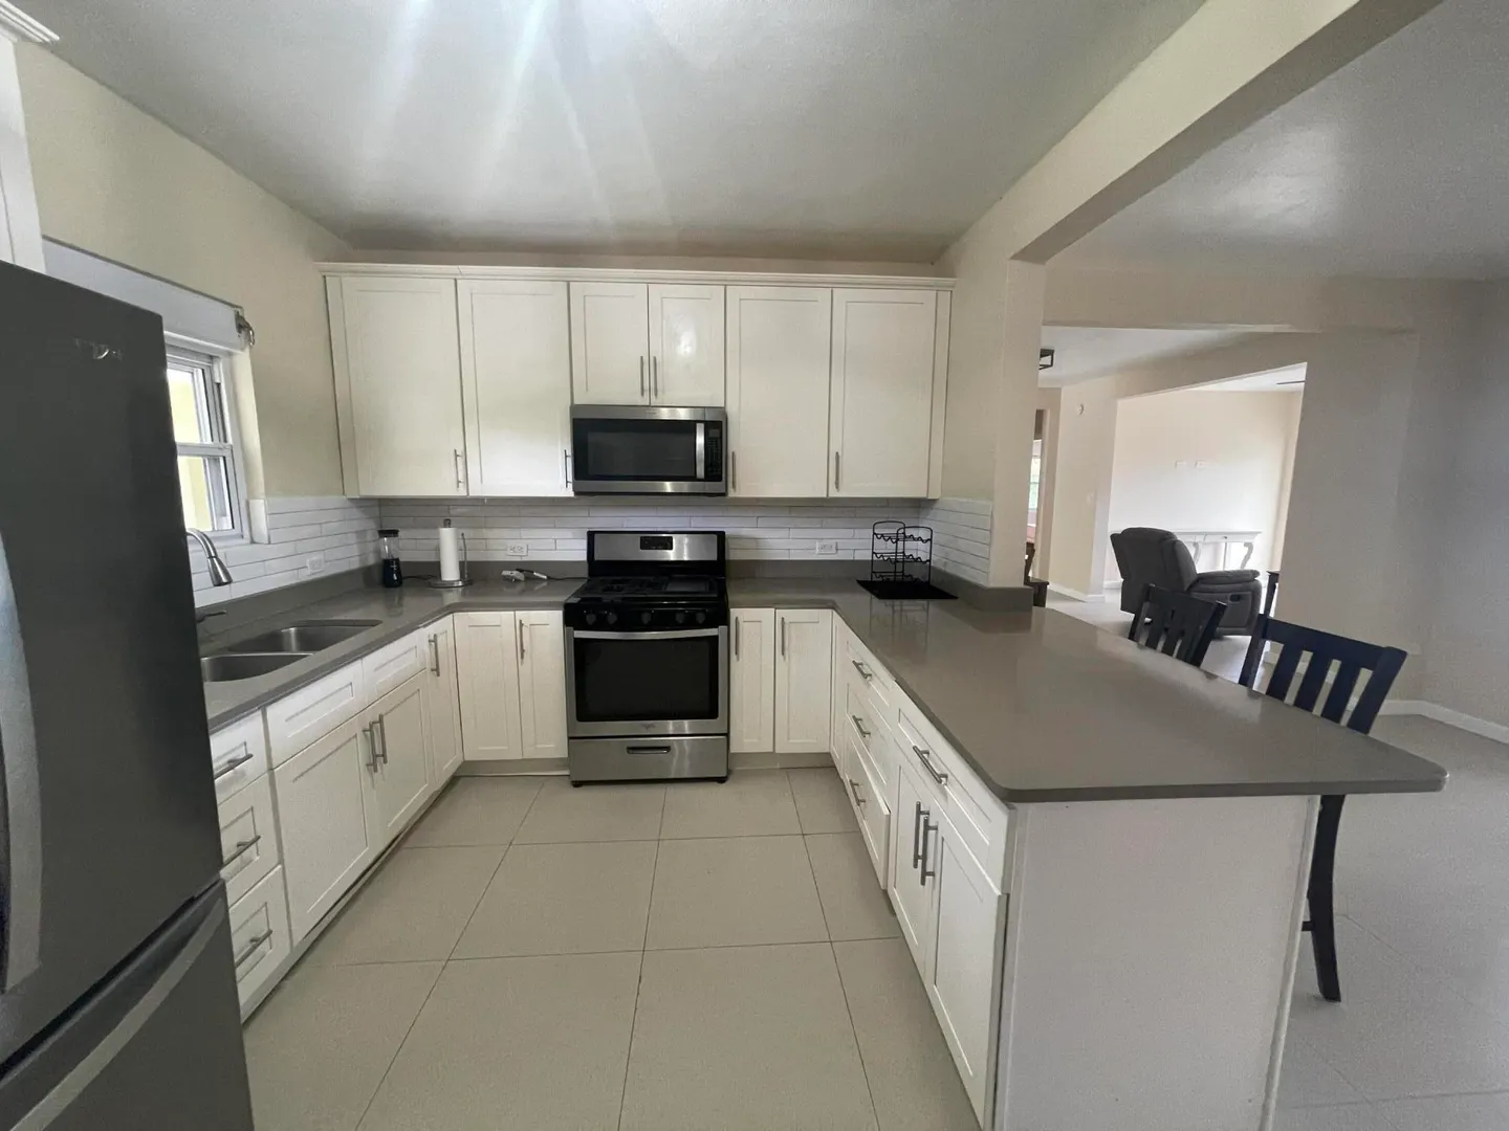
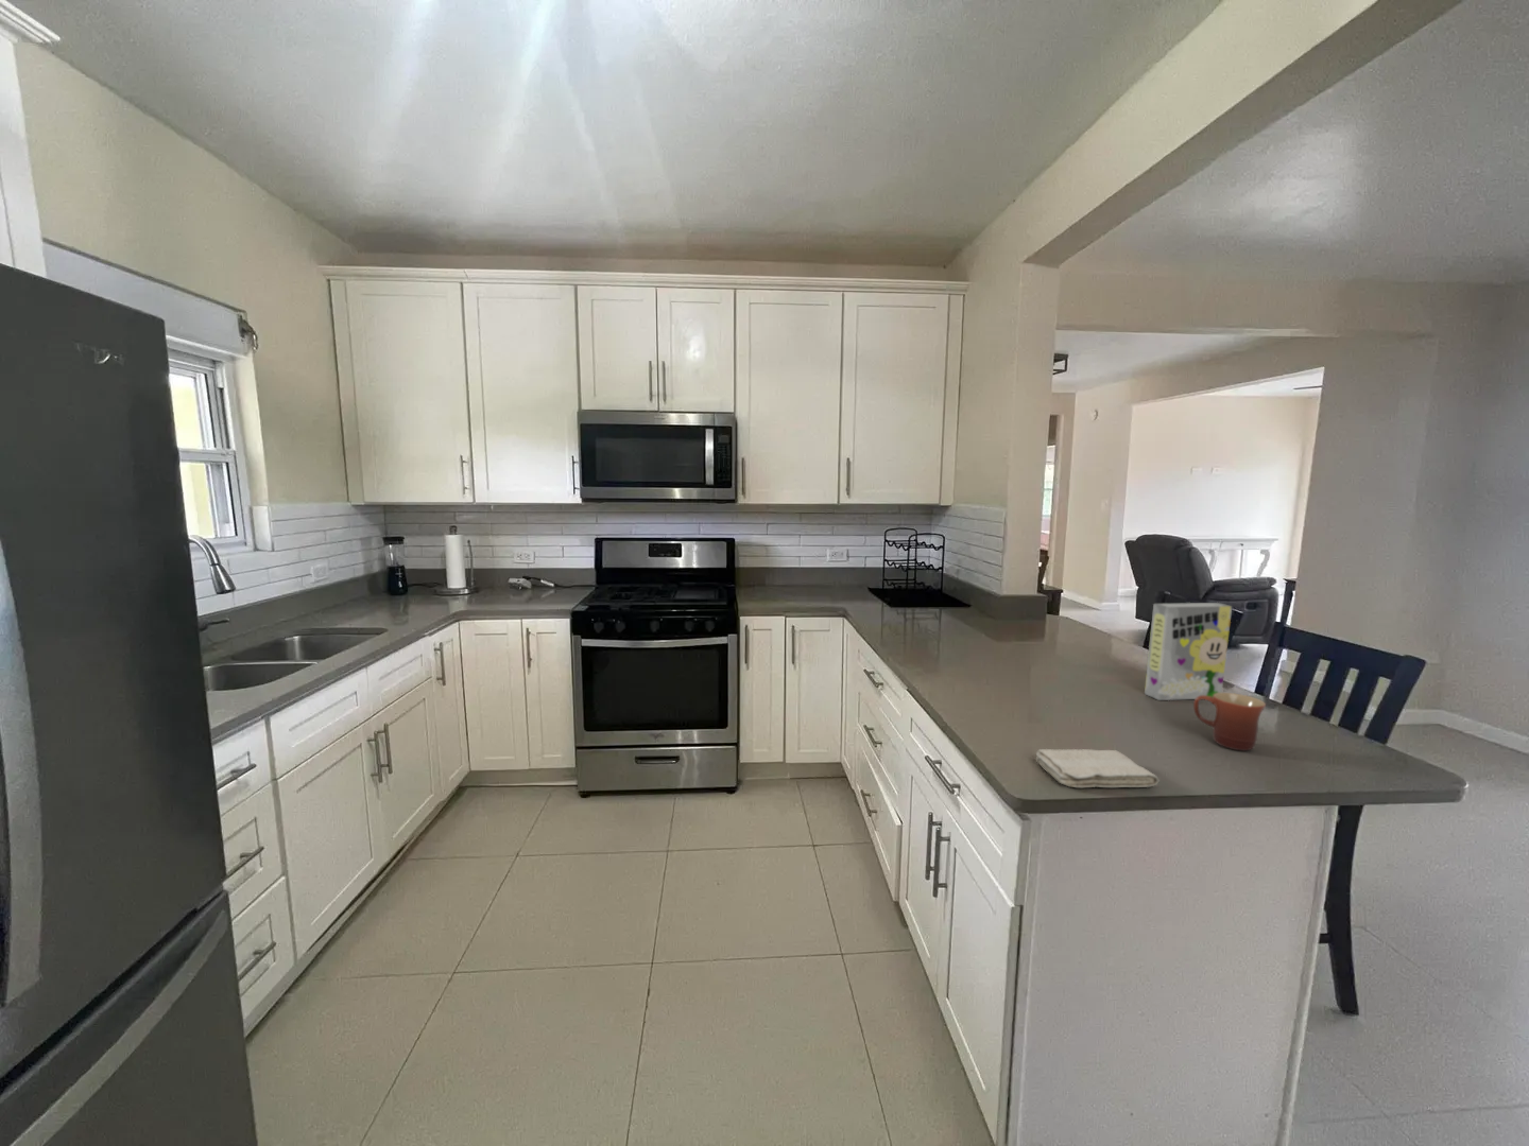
+ mug [1192,692,1267,752]
+ washcloth [1035,748,1159,788]
+ cereal box [1144,602,1233,702]
